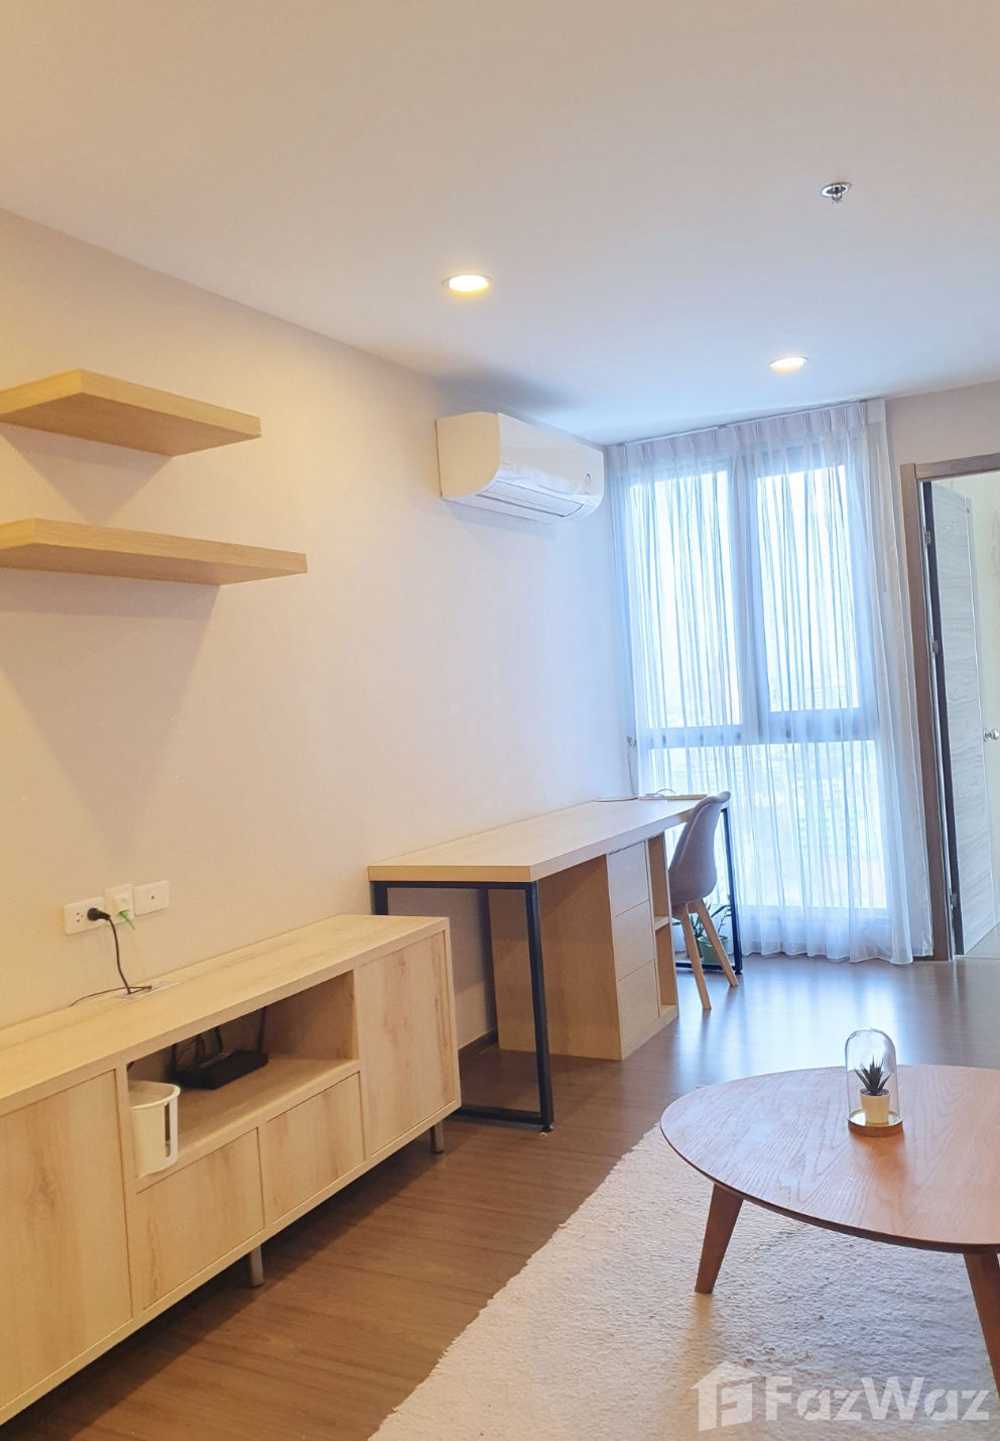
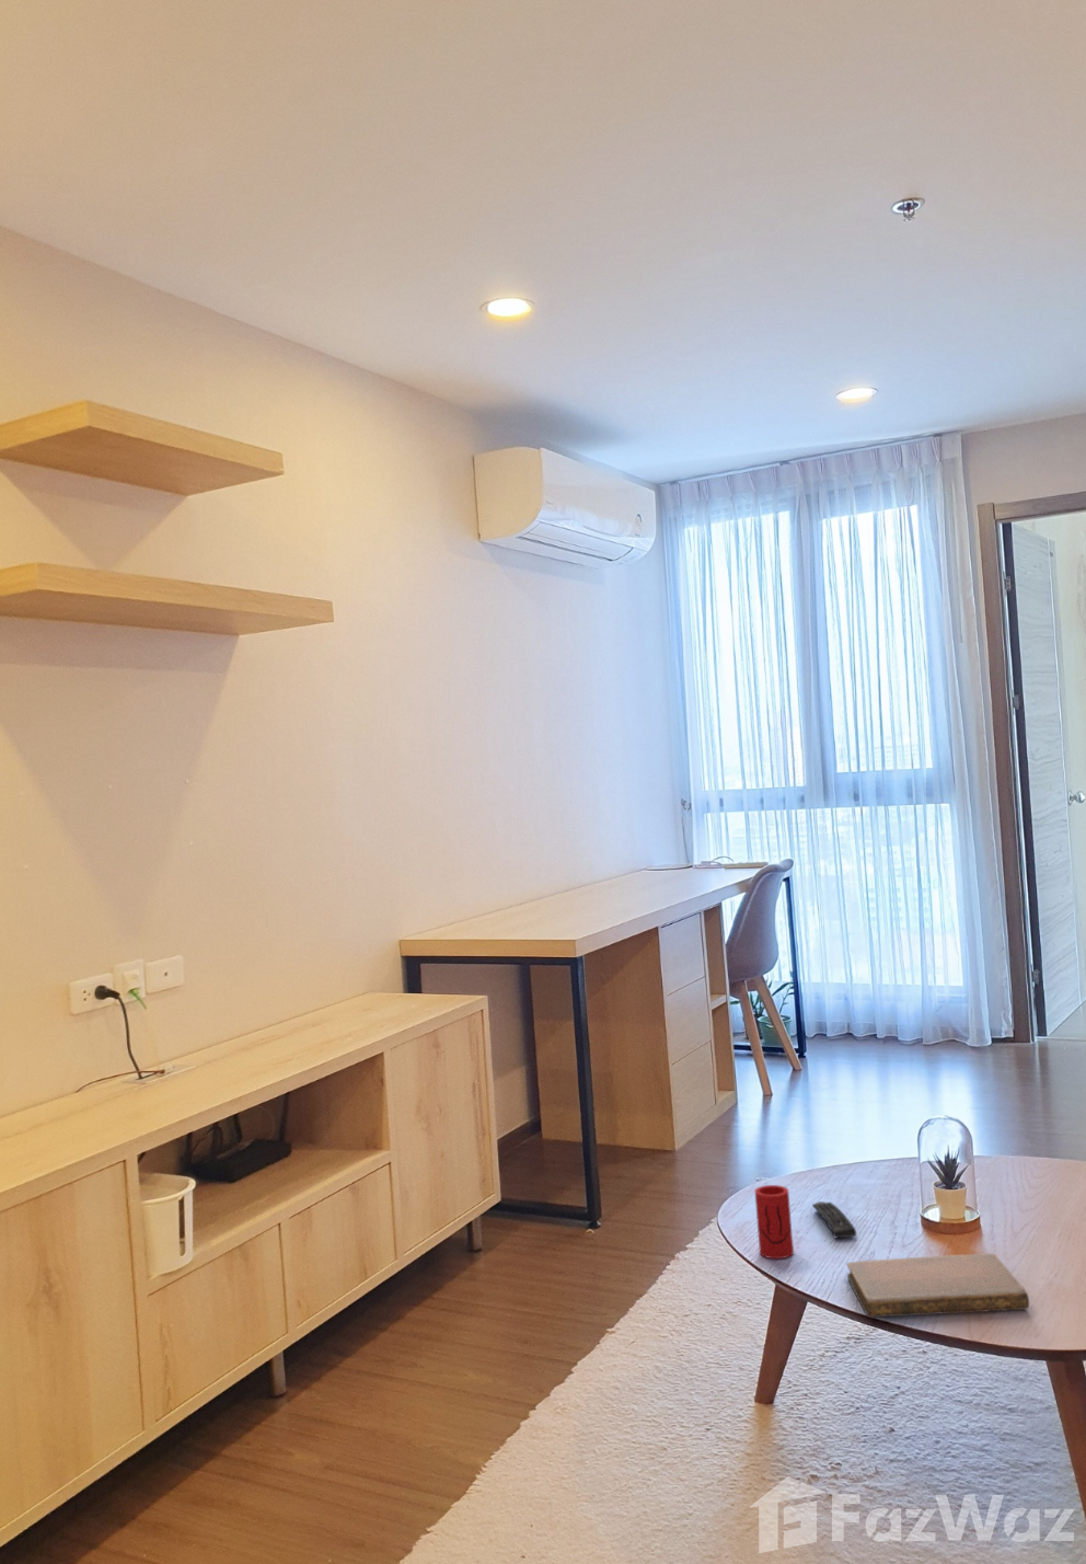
+ remote control [812,1200,857,1240]
+ cup [753,1184,795,1260]
+ notebook [845,1251,1030,1319]
